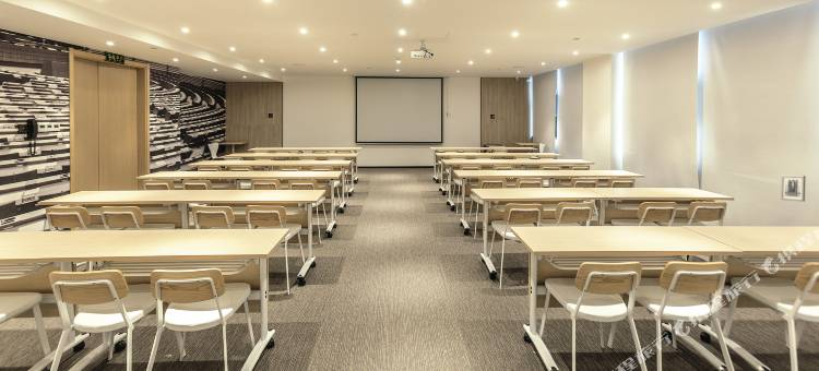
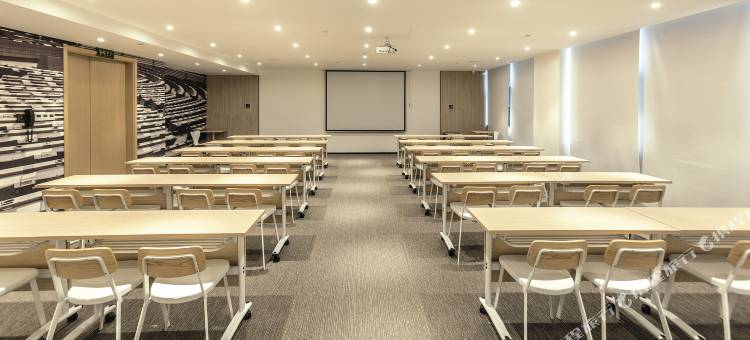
- wall art [780,175,807,203]
